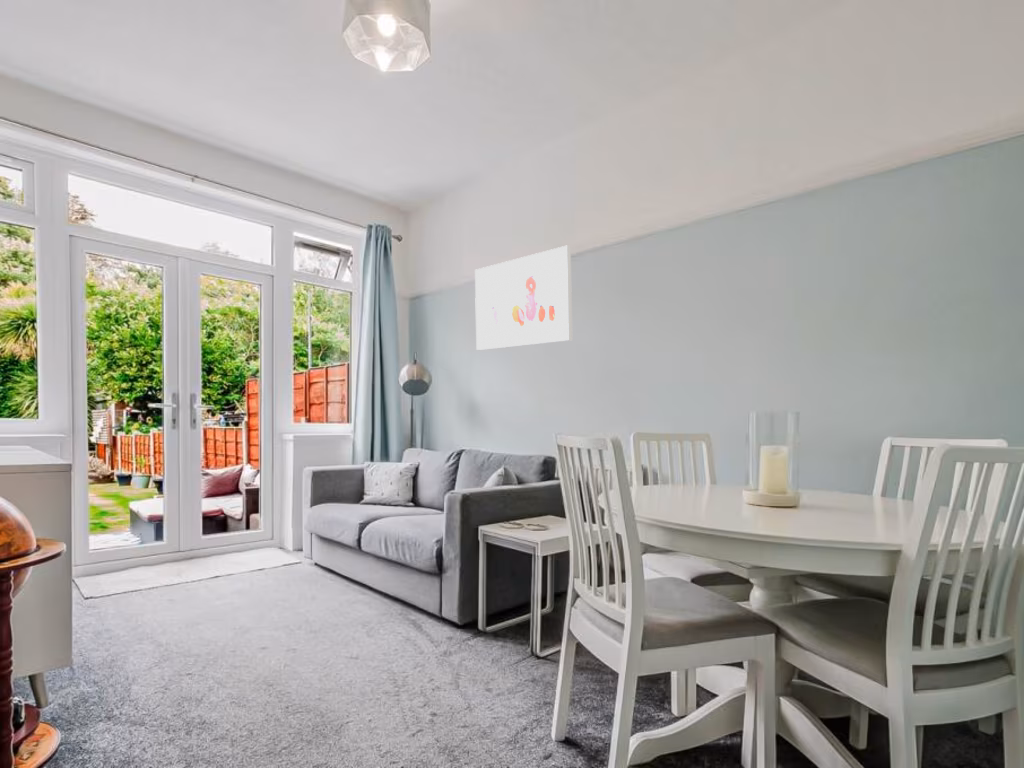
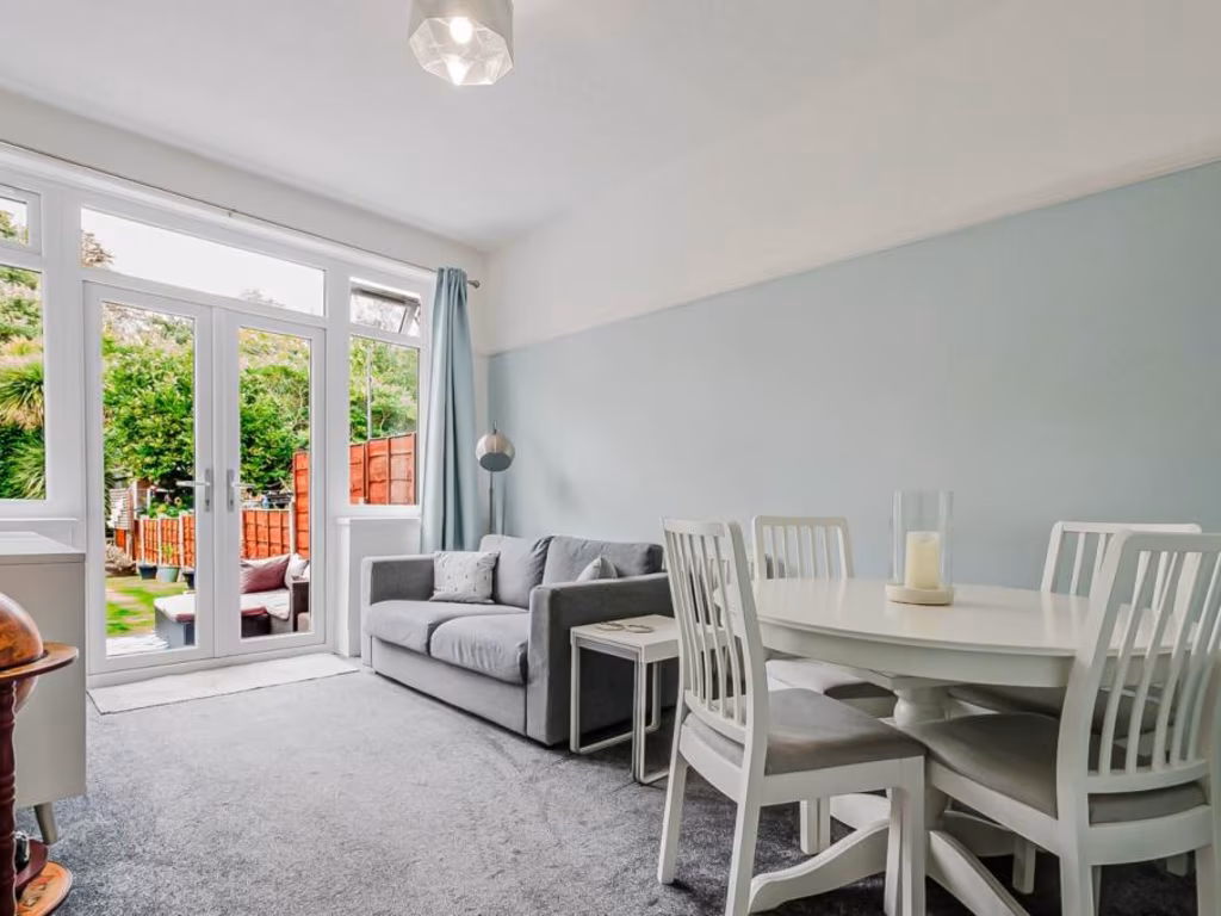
- wall art [474,245,573,351]
